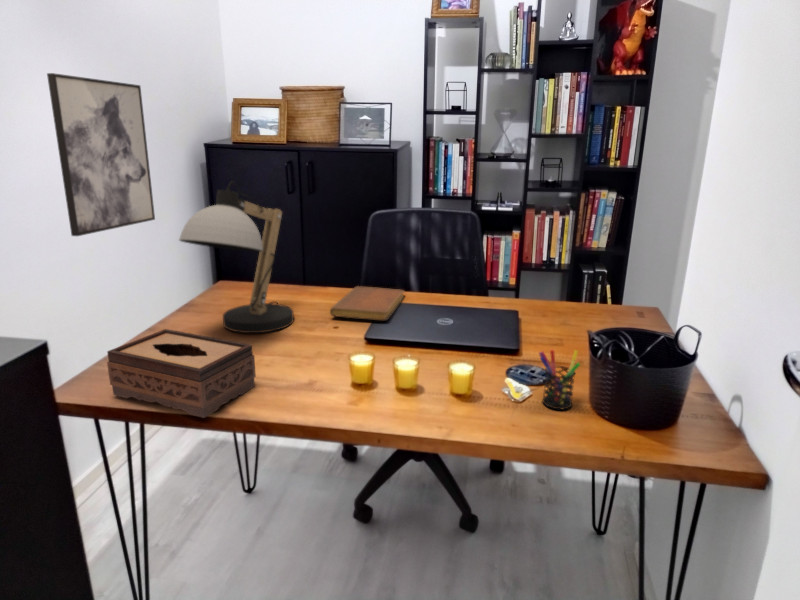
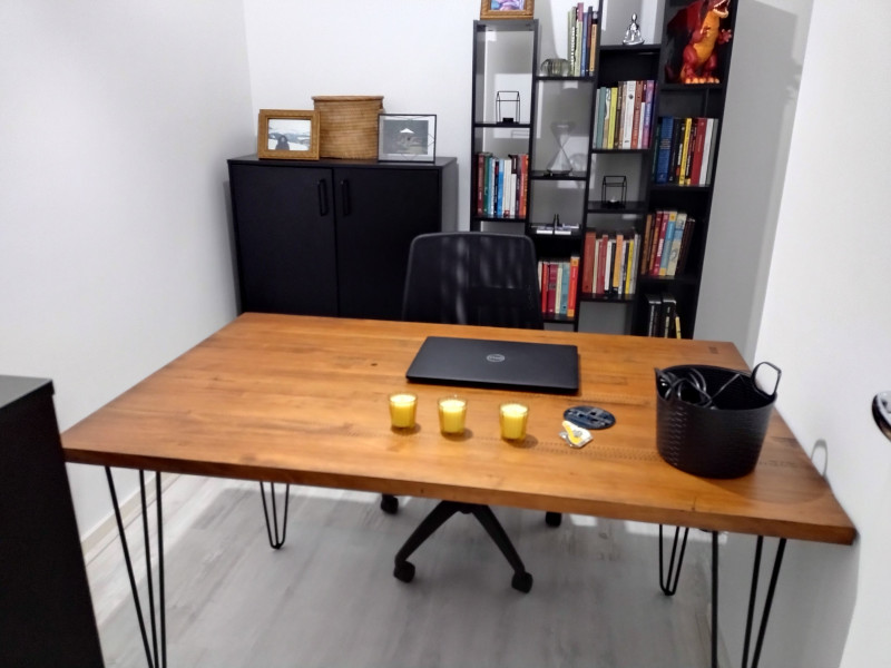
- notebook [329,285,406,322]
- pen holder [538,349,581,411]
- desk lamp [178,180,295,334]
- wall art [46,72,156,237]
- tissue box [106,328,257,419]
